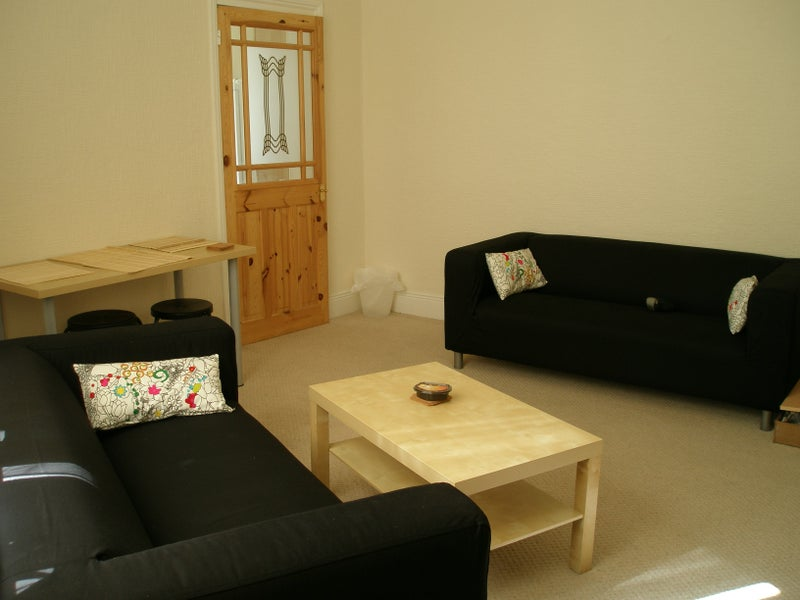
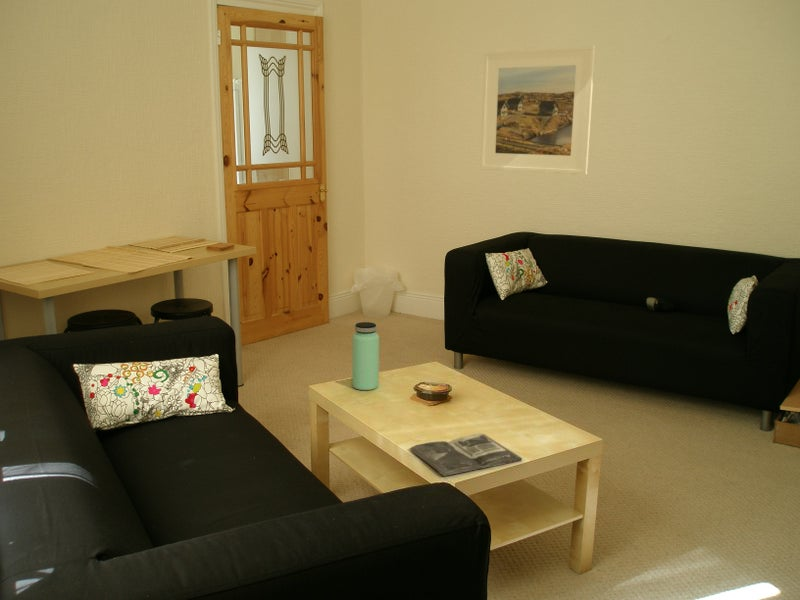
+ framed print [479,44,596,175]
+ bottle [352,321,380,391]
+ magazine [409,433,523,477]
